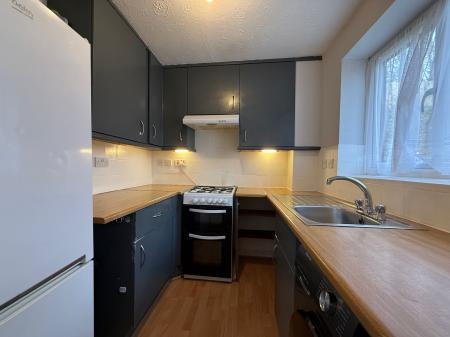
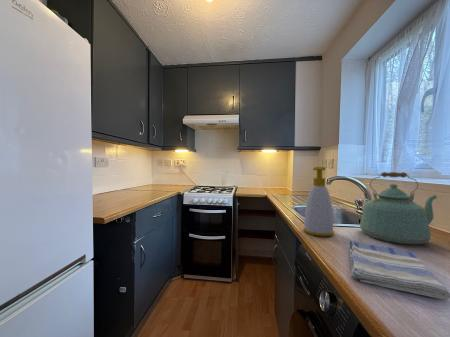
+ dish towel [349,240,450,301]
+ soap bottle [303,166,335,237]
+ kettle [359,171,438,245]
